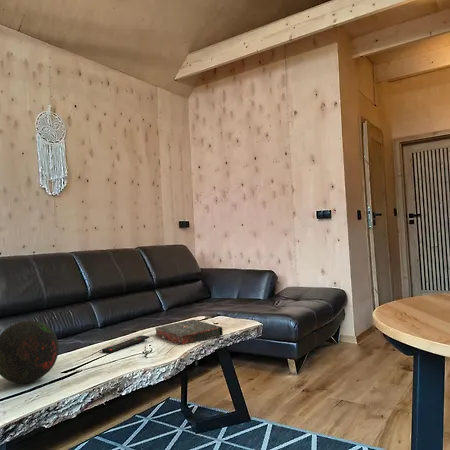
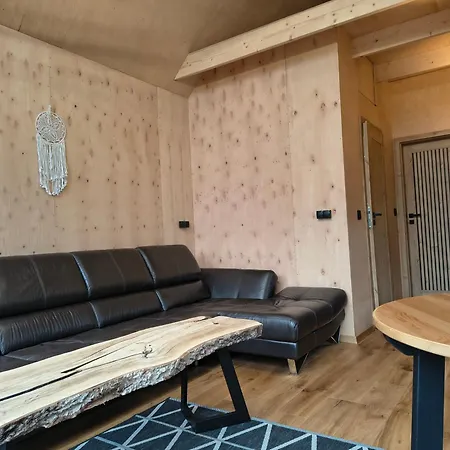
- decorative orb [0,320,60,384]
- remote control [101,334,151,354]
- book [154,319,224,346]
